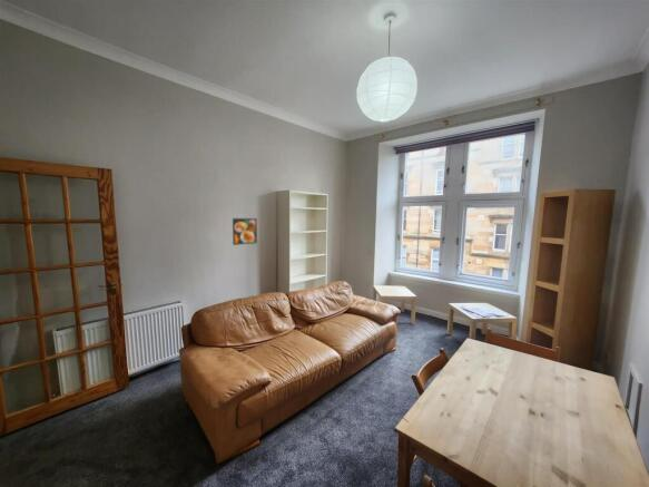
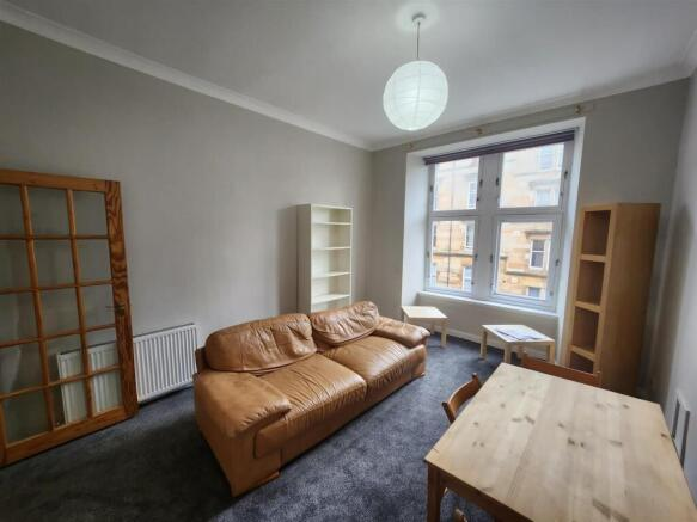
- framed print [232,217,258,246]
